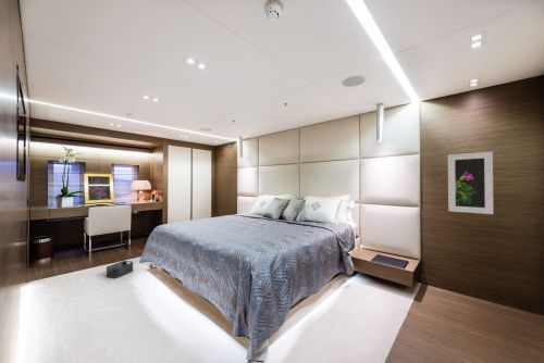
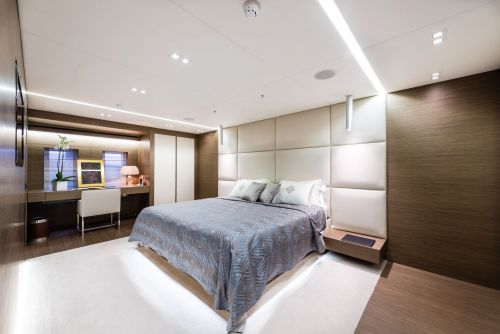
- storage bin [106,260,134,279]
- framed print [447,151,494,215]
